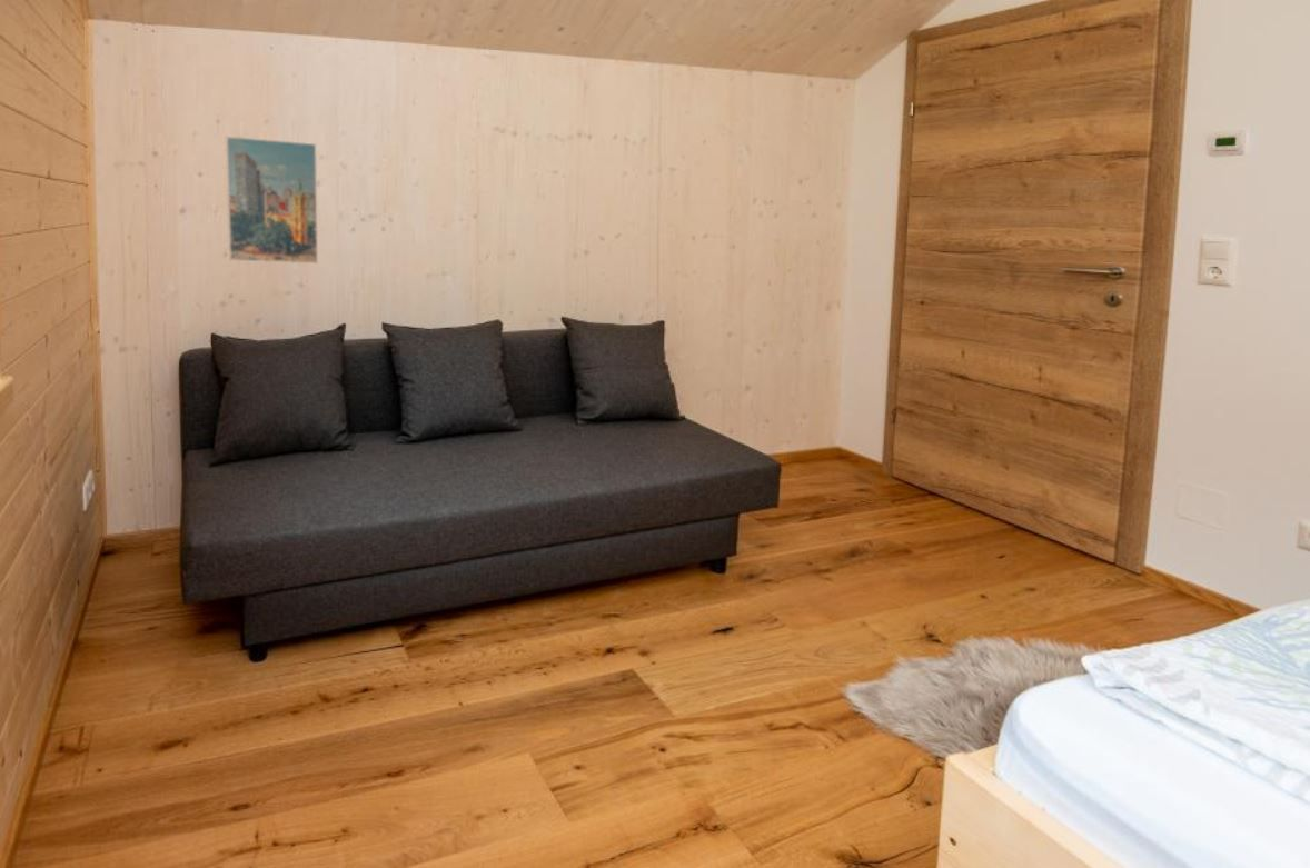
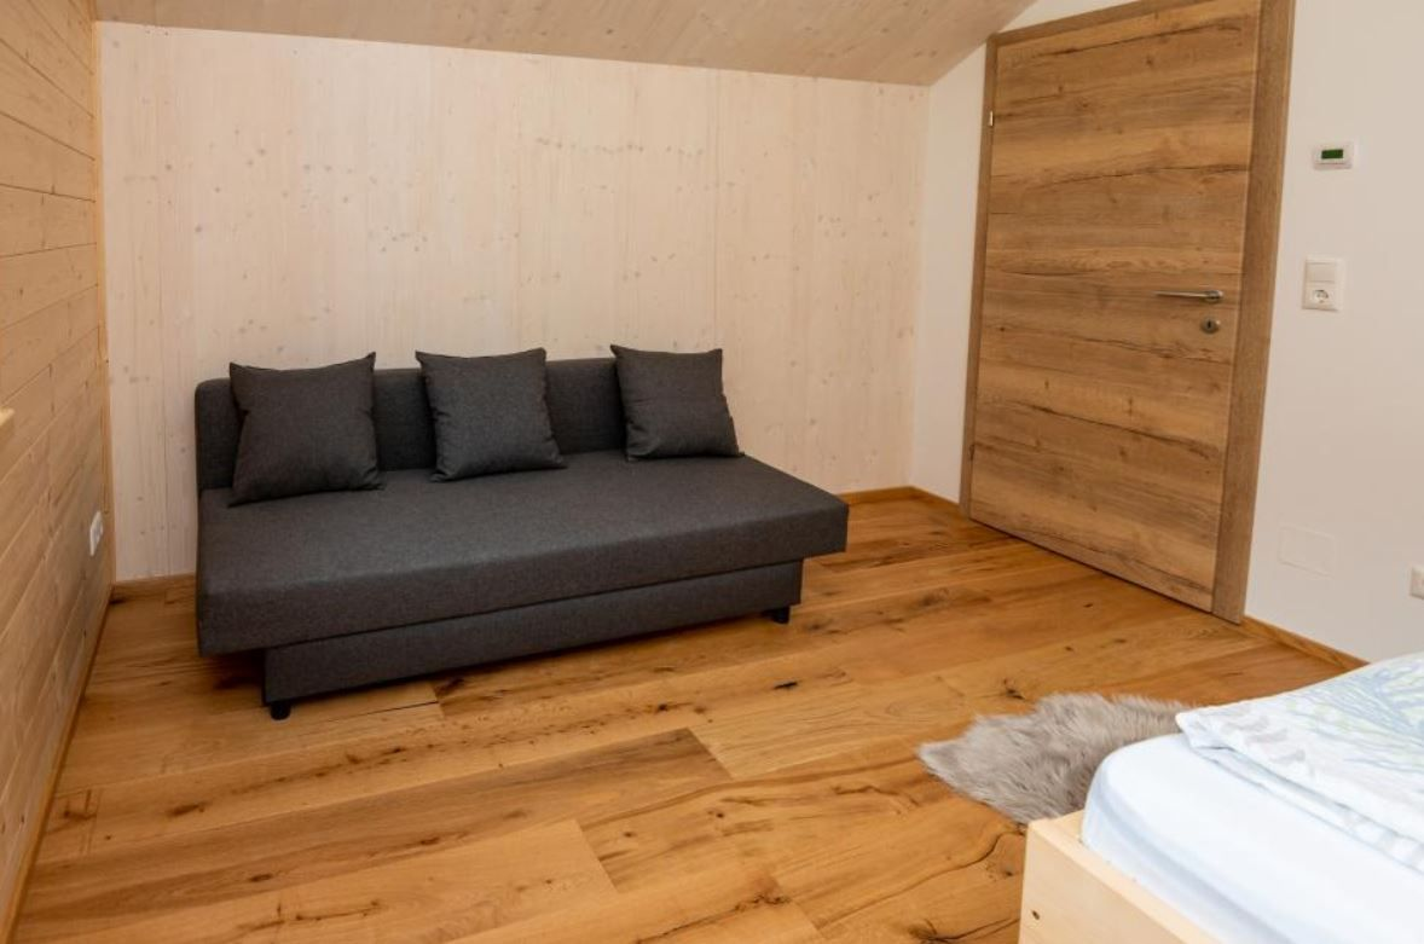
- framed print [225,134,319,265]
